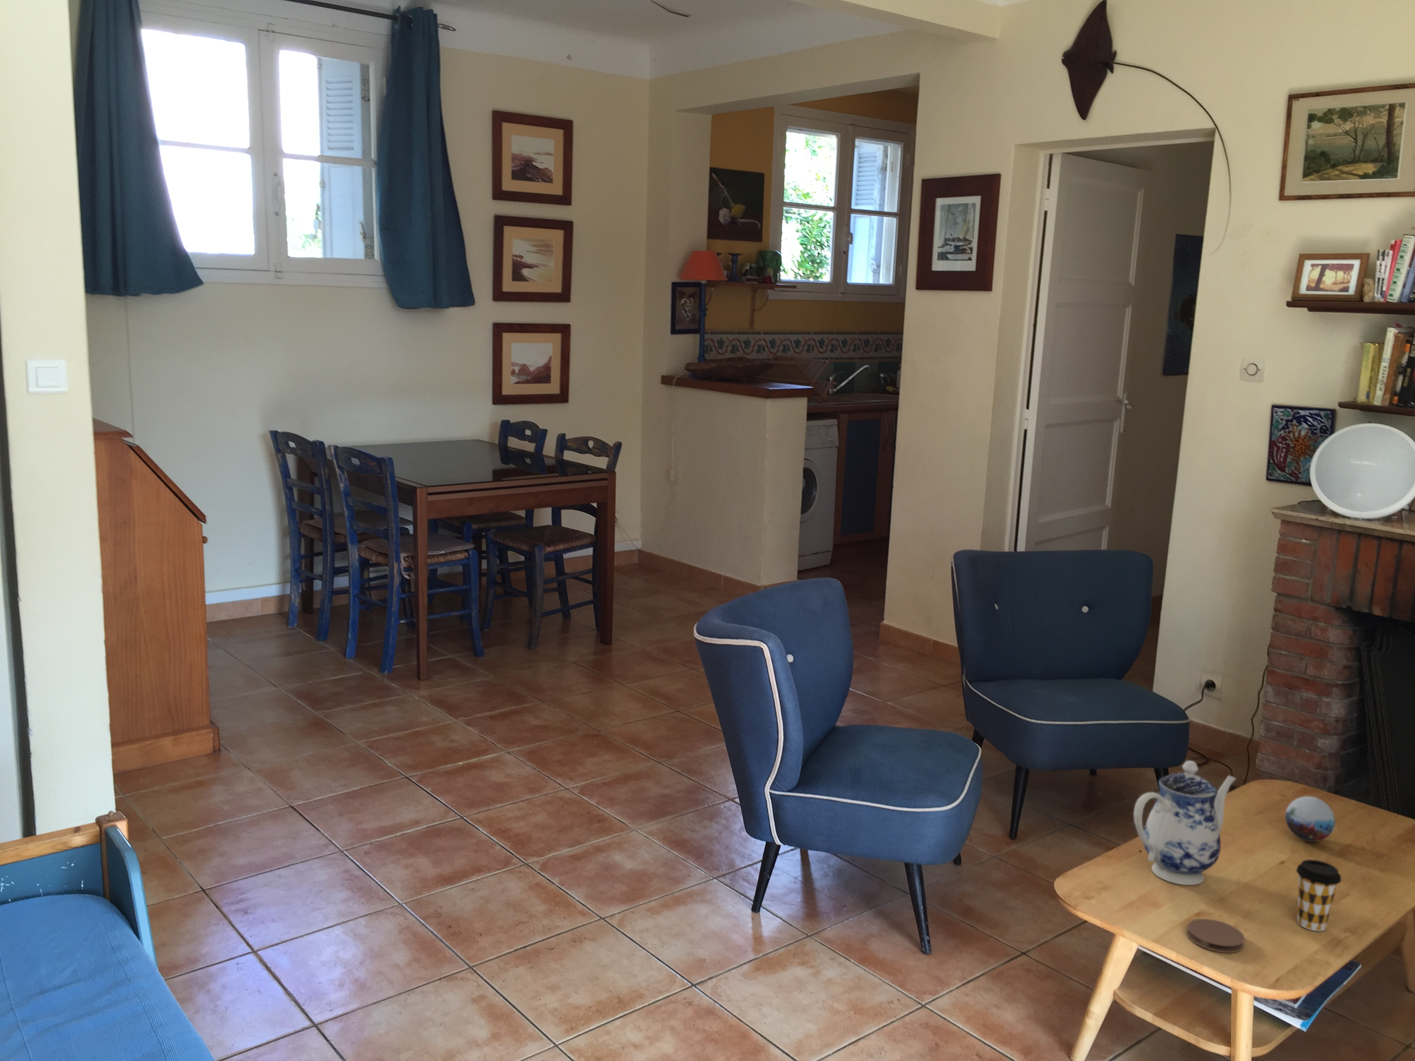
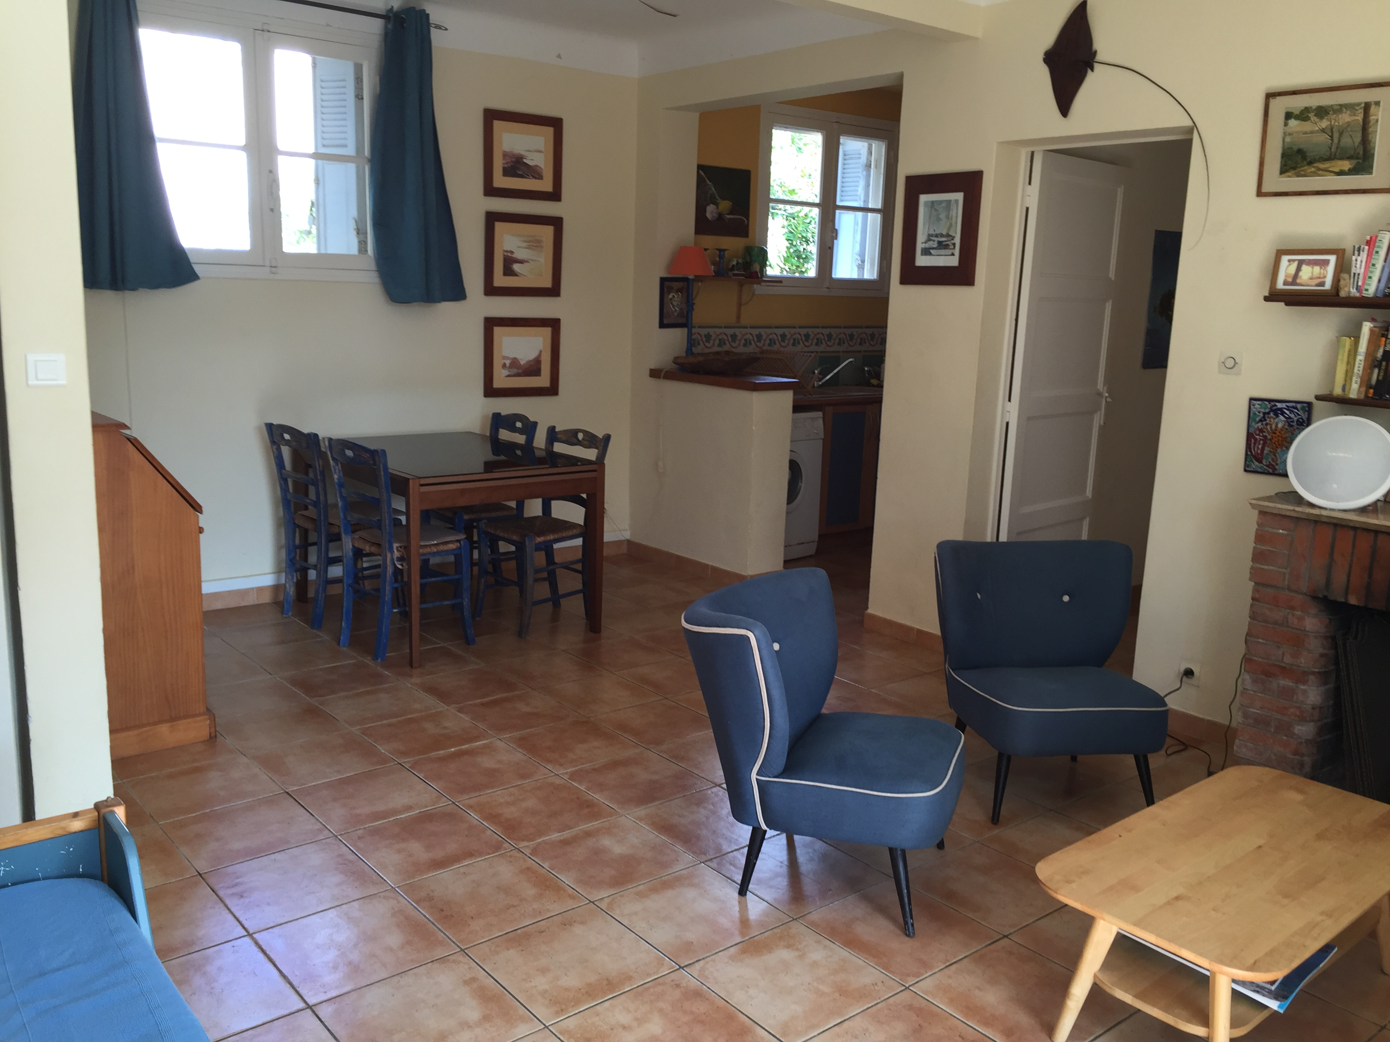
- teapot [1133,760,1237,885]
- coaster [1187,918,1245,953]
- coffee cup [1296,859,1341,932]
- decorative orb [1285,796,1336,843]
